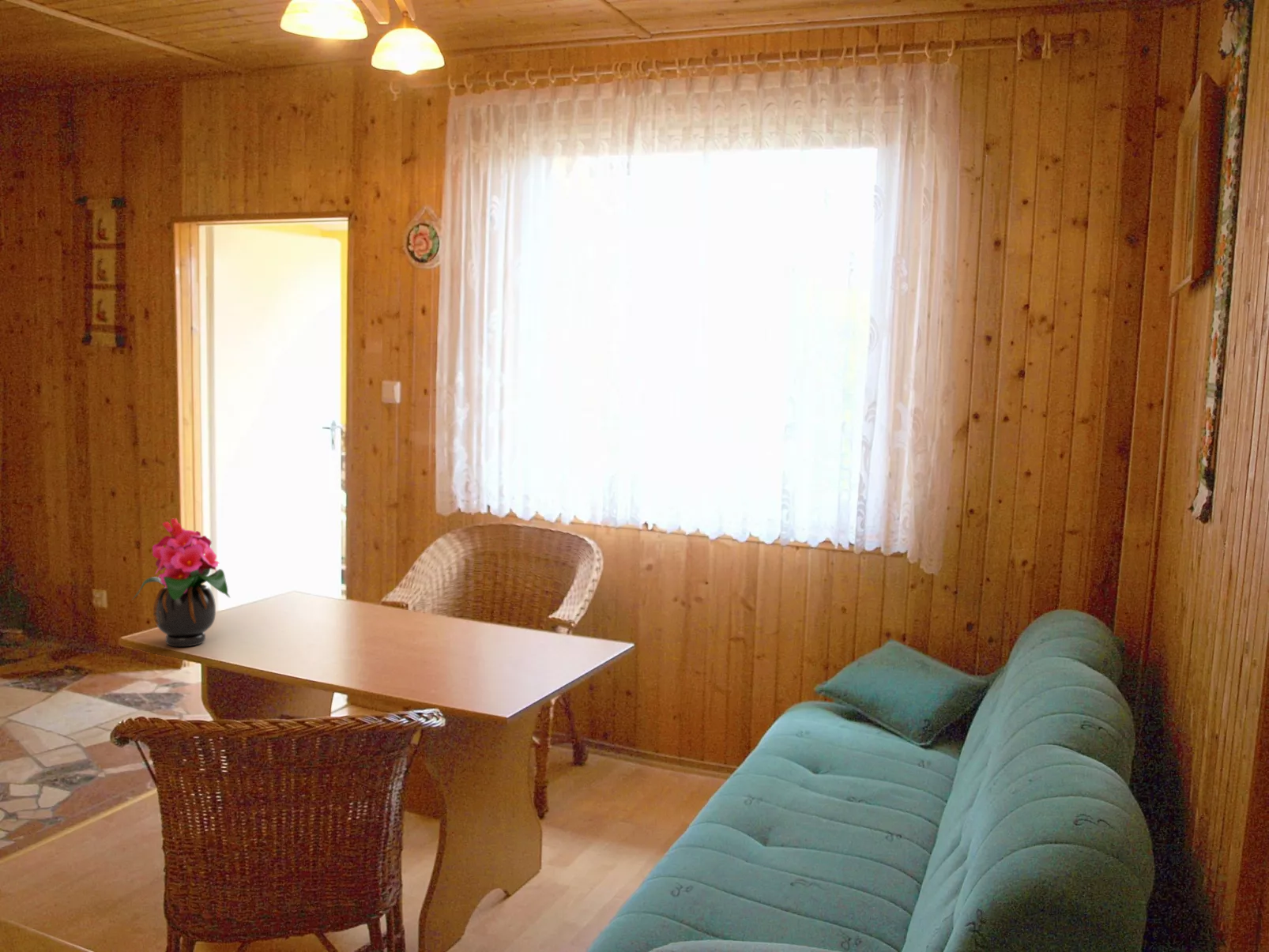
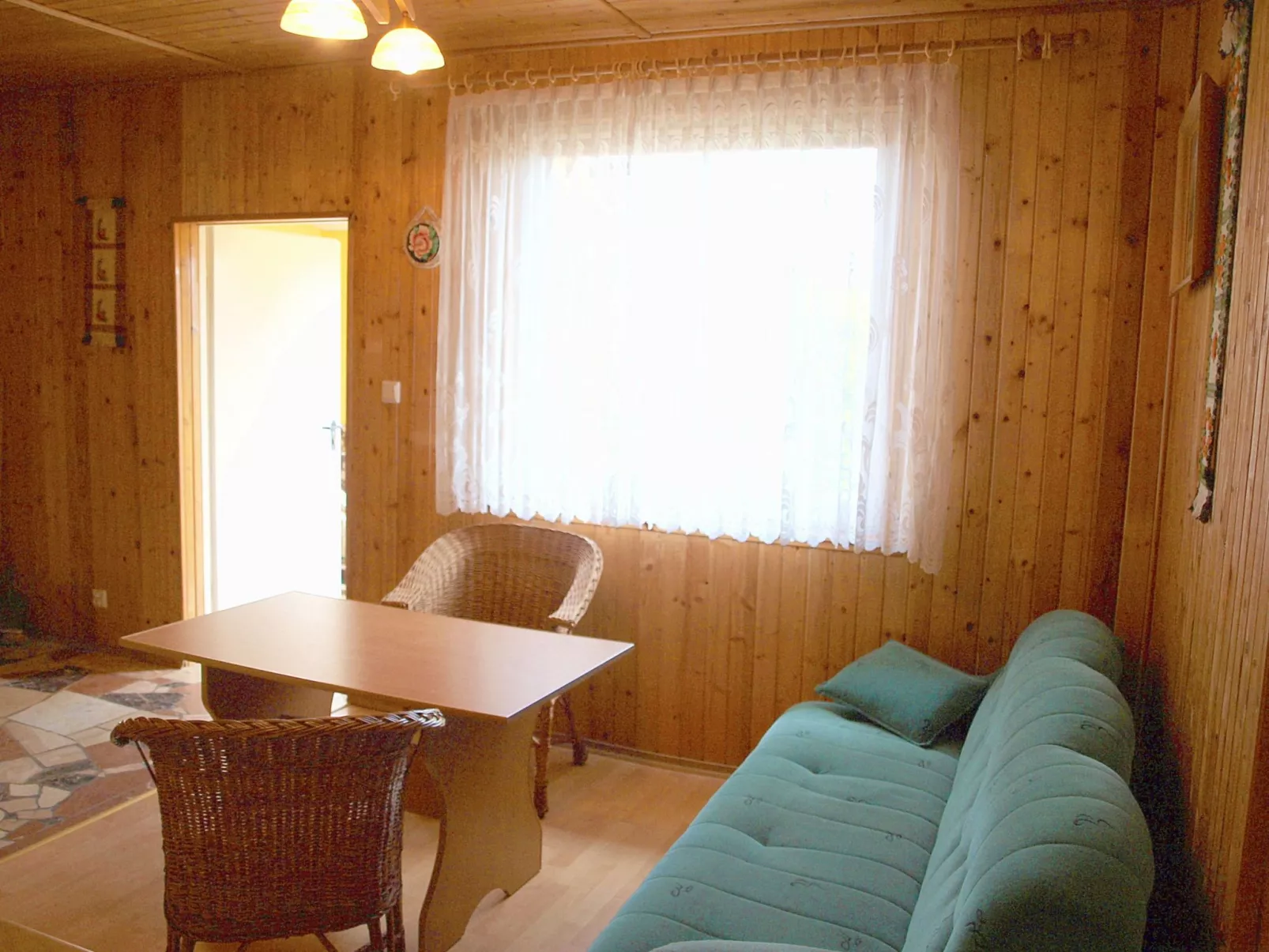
- potted flower [132,517,231,647]
